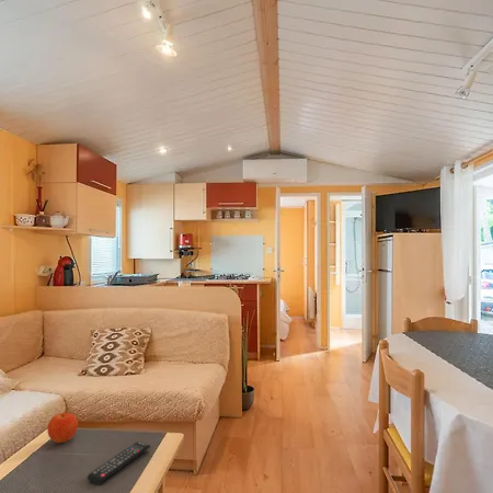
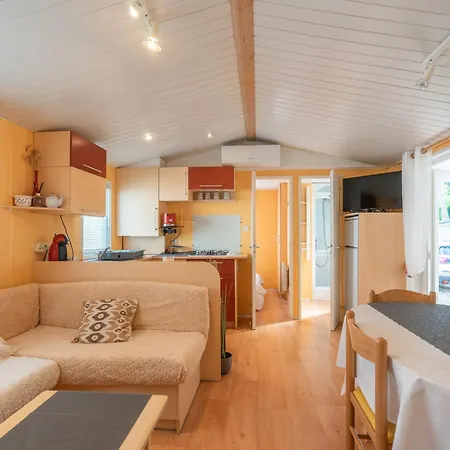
- fruit [46,412,79,444]
- remote control [87,440,151,486]
